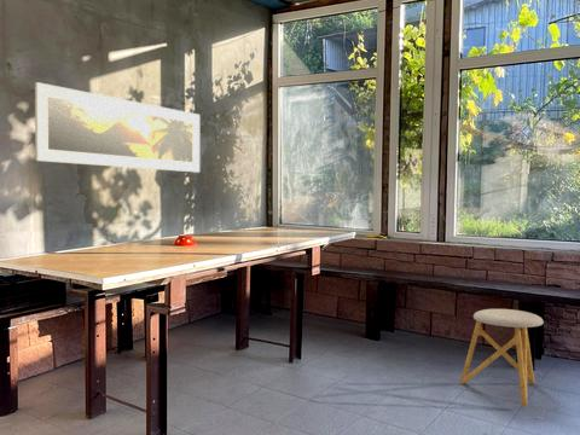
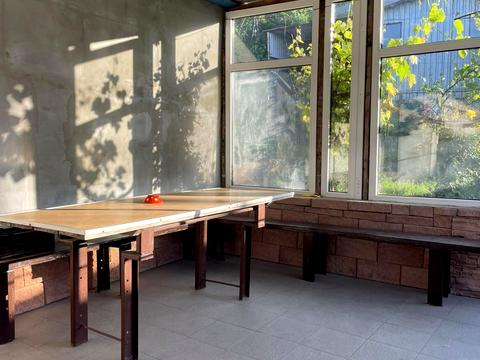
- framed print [34,81,201,174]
- stool [459,308,545,408]
